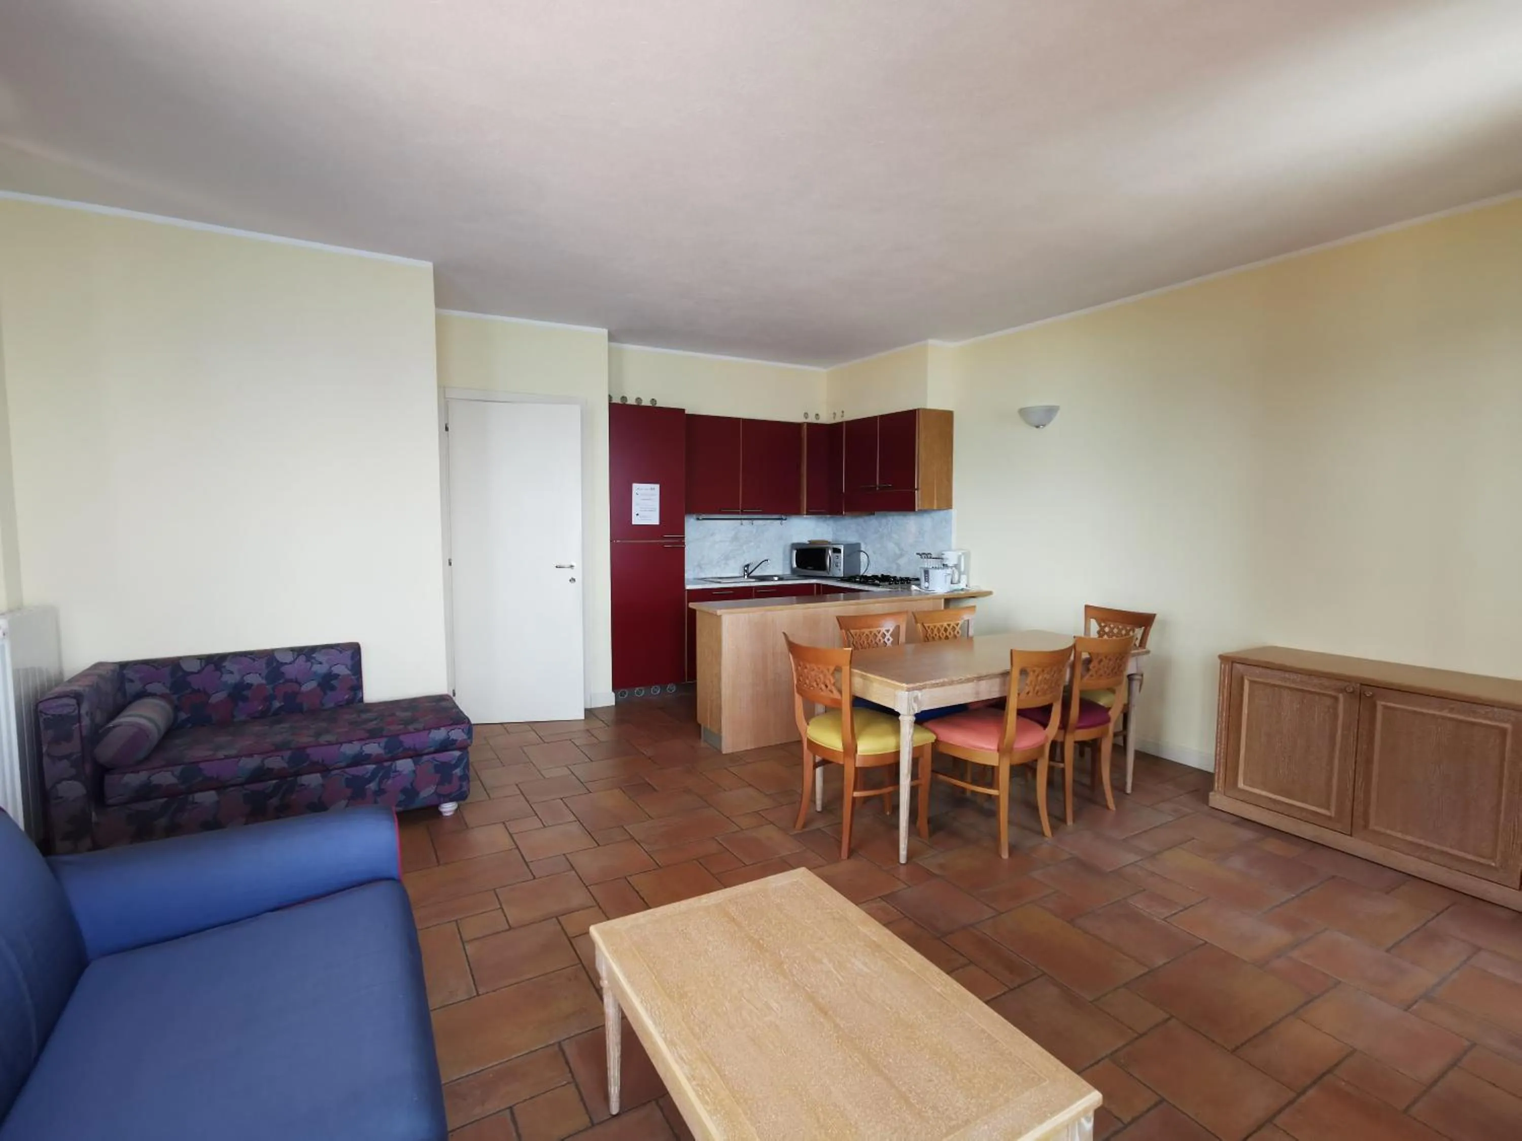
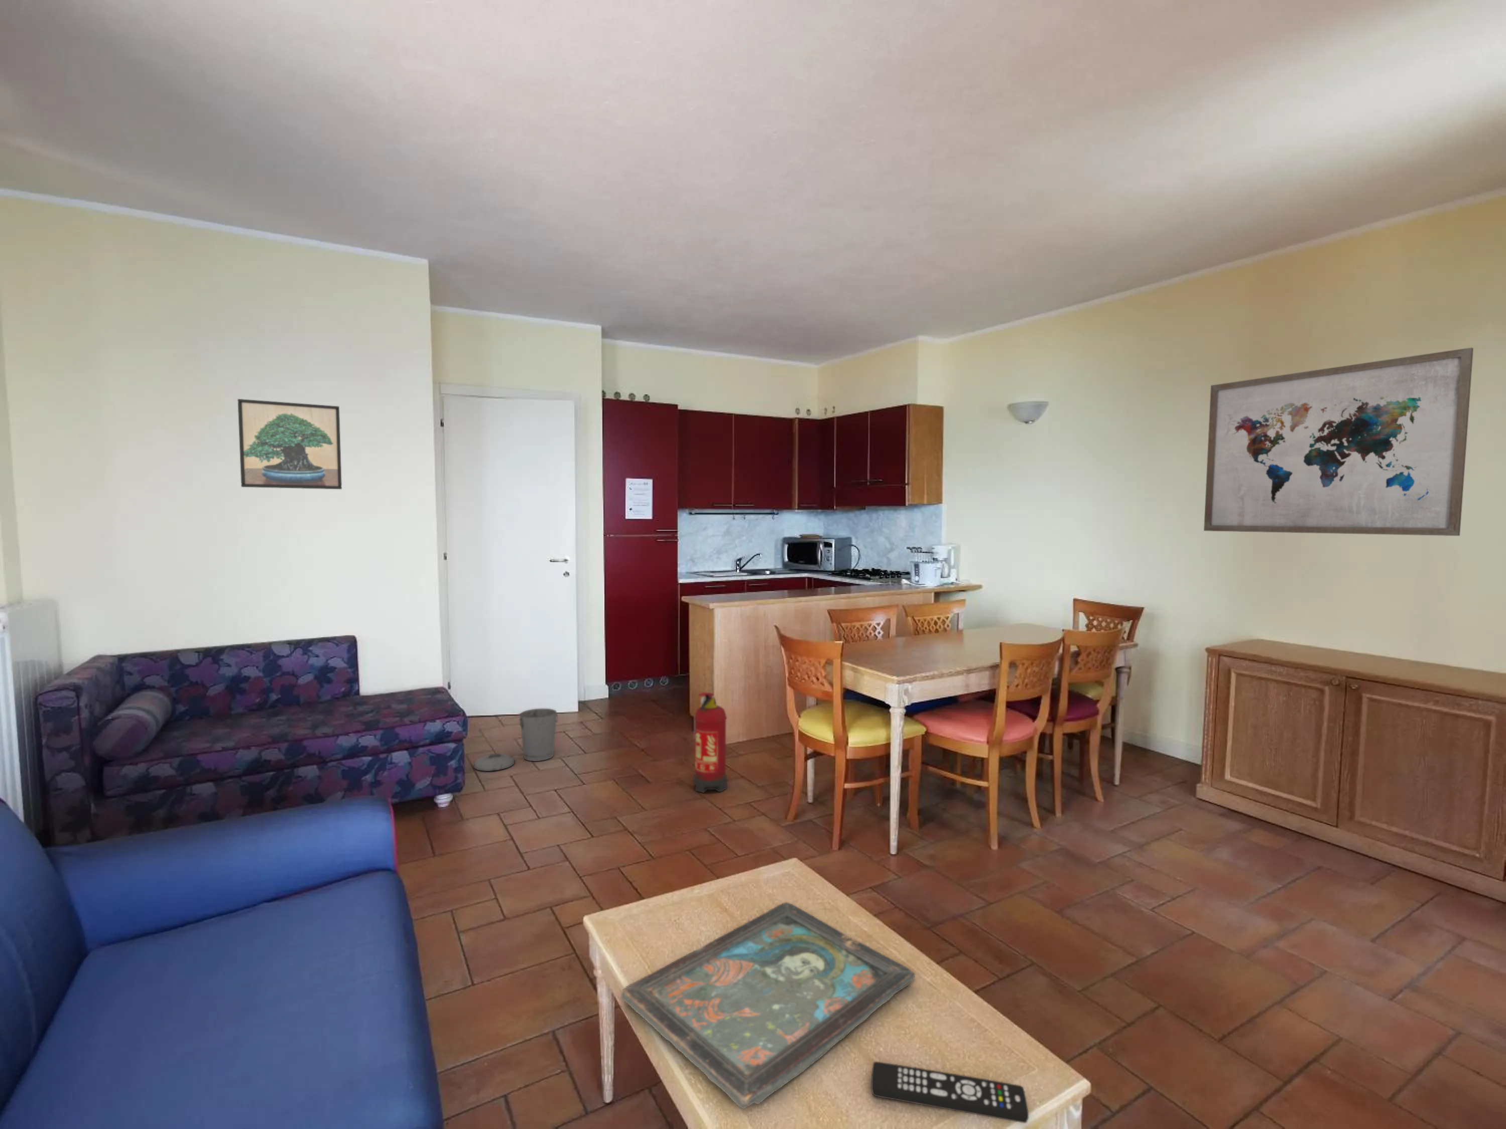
+ remote control [870,1061,1029,1123]
+ trash can [473,708,559,772]
+ fire extinguisher [693,691,728,793]
+ wall art [1204,347,1474,536]
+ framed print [237,398,343,490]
+ decorative tray [621,901,915,1109]
